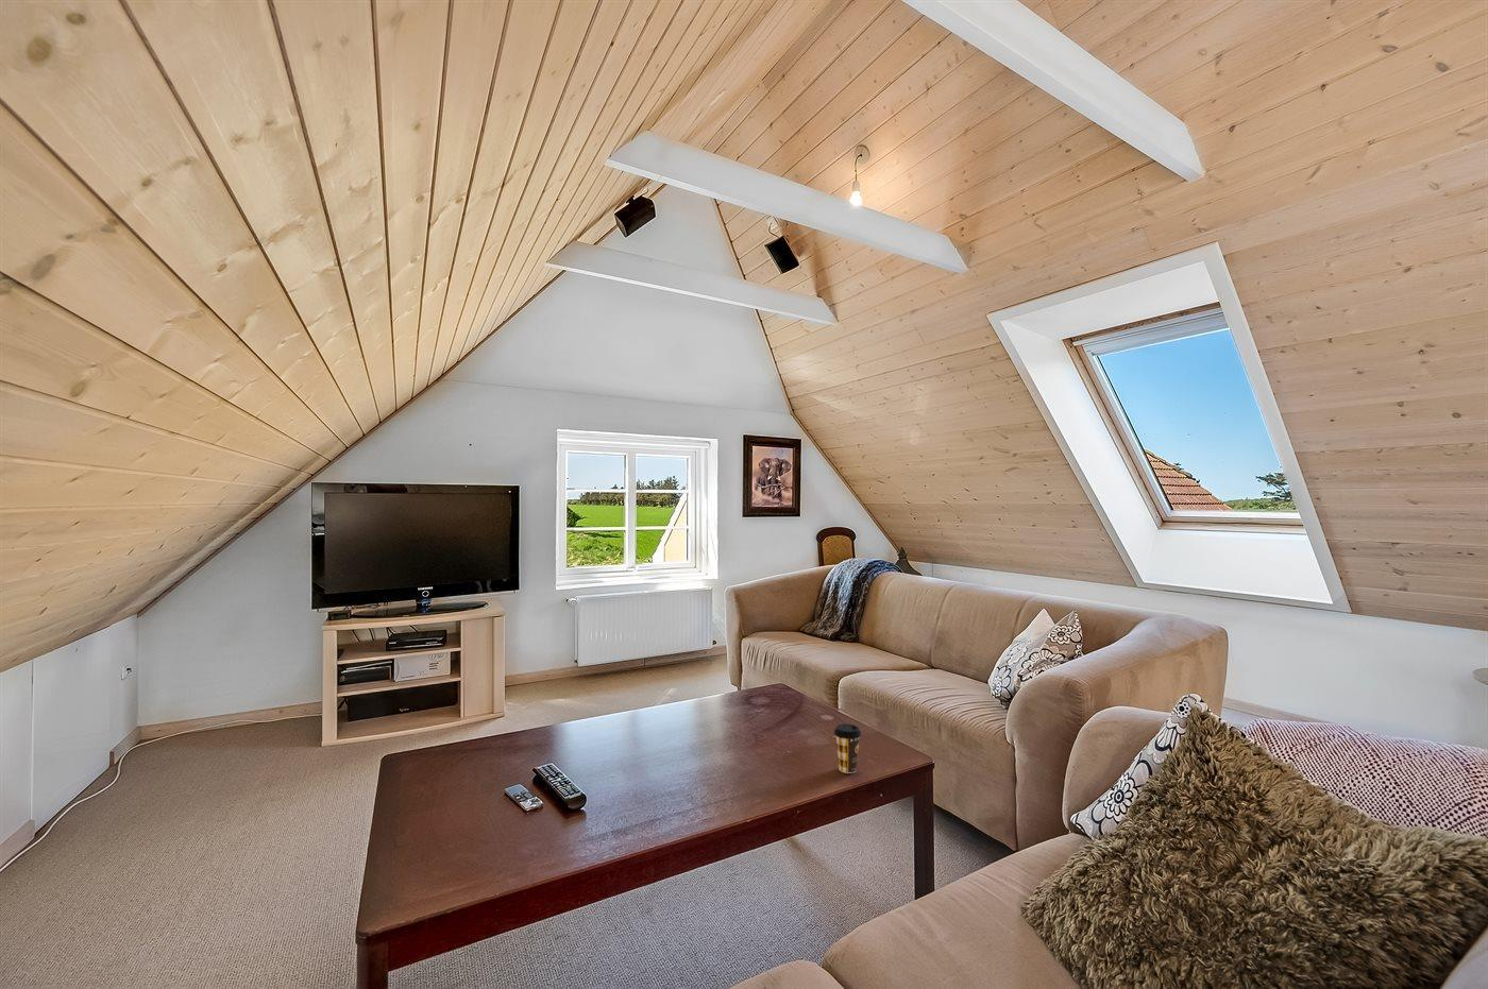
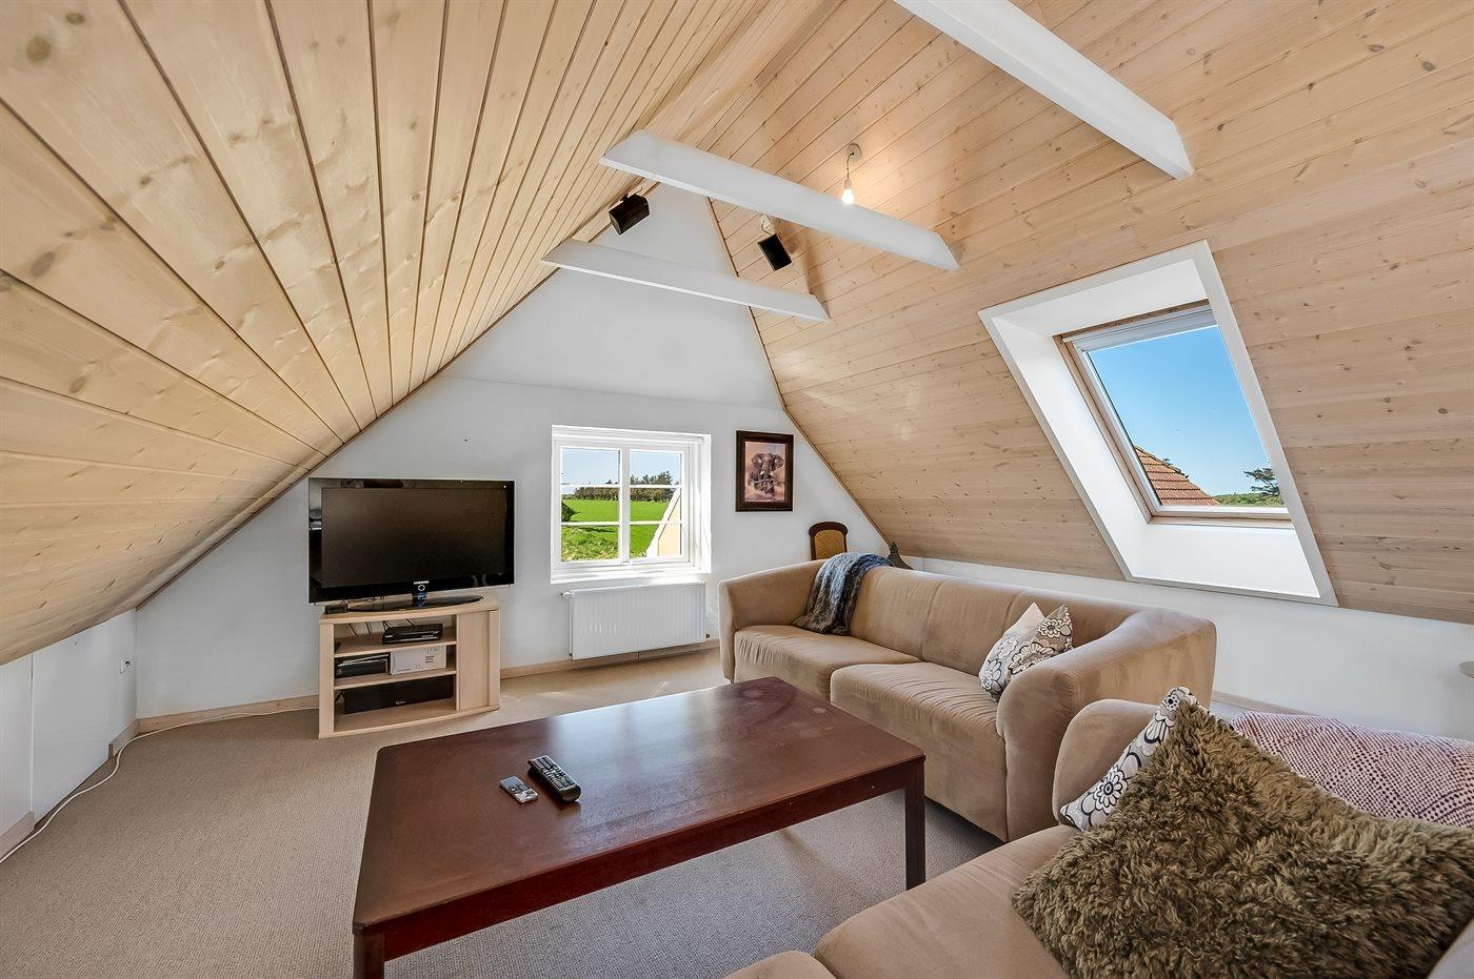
- coffee cup [833,723,862,775]
